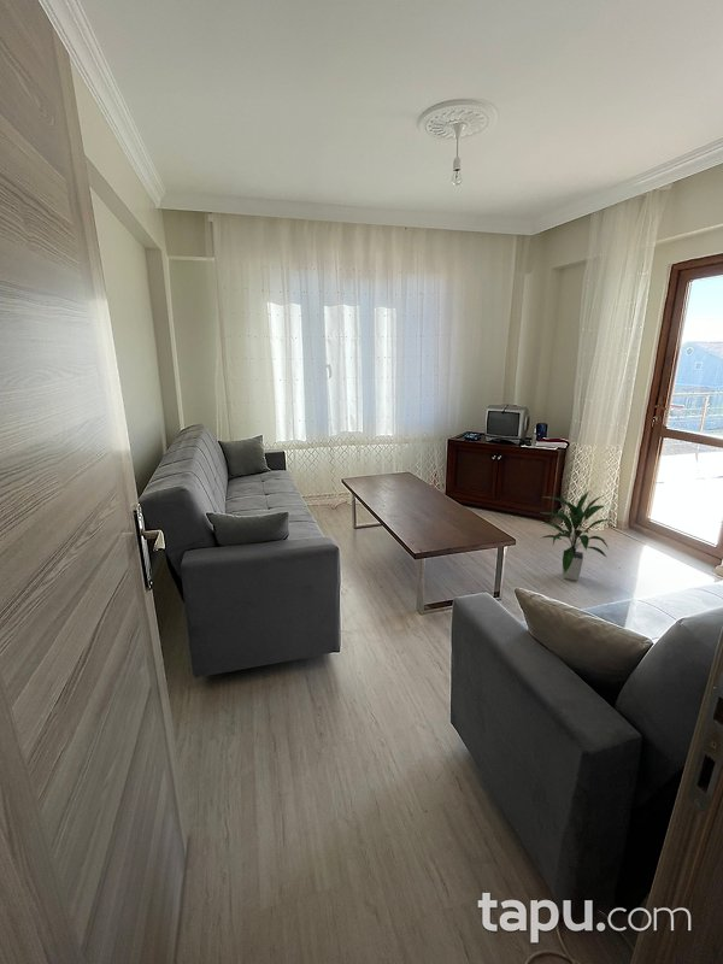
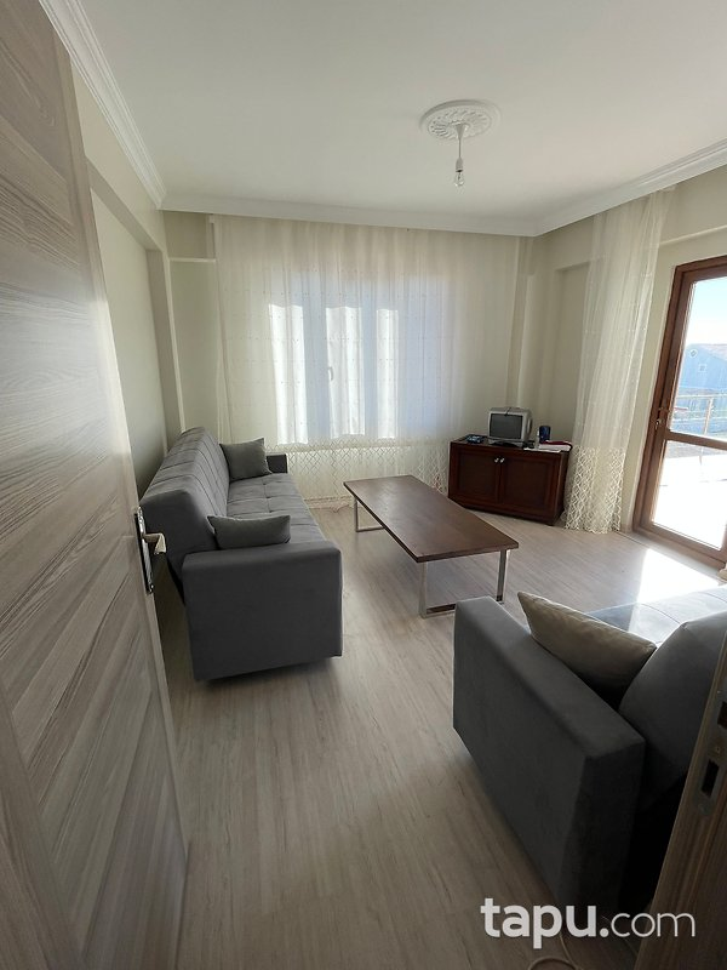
- indoor plant [539,489,610,582]
